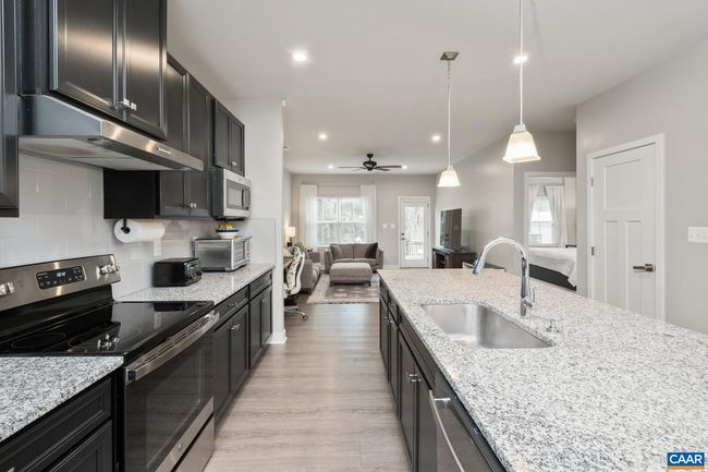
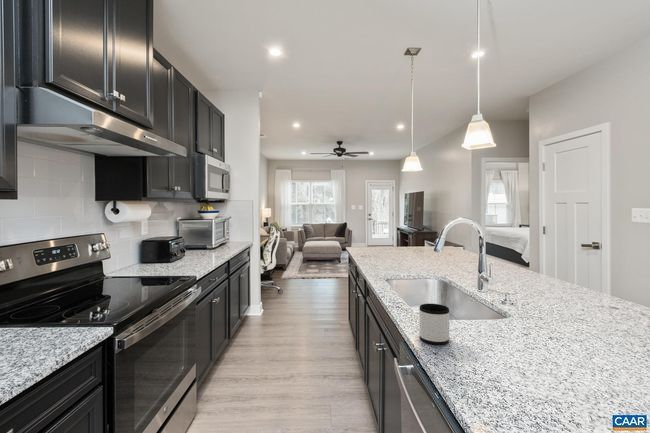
+ mug [418,303,450,346]
